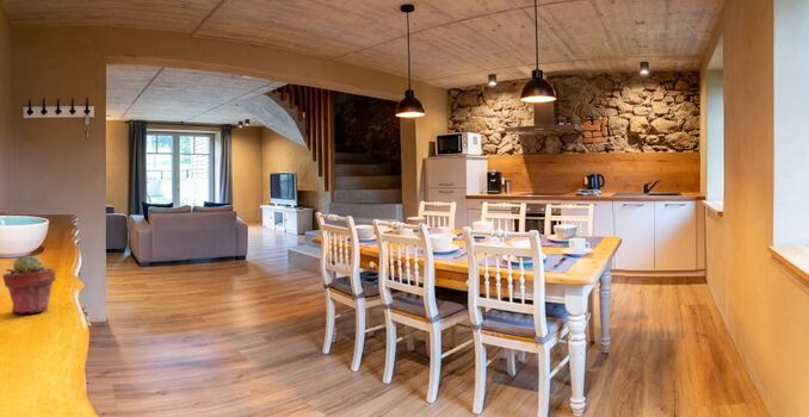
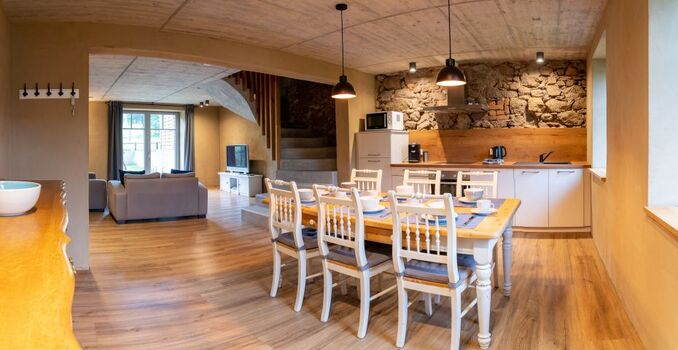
- potted succulent [1,254,57,315]
